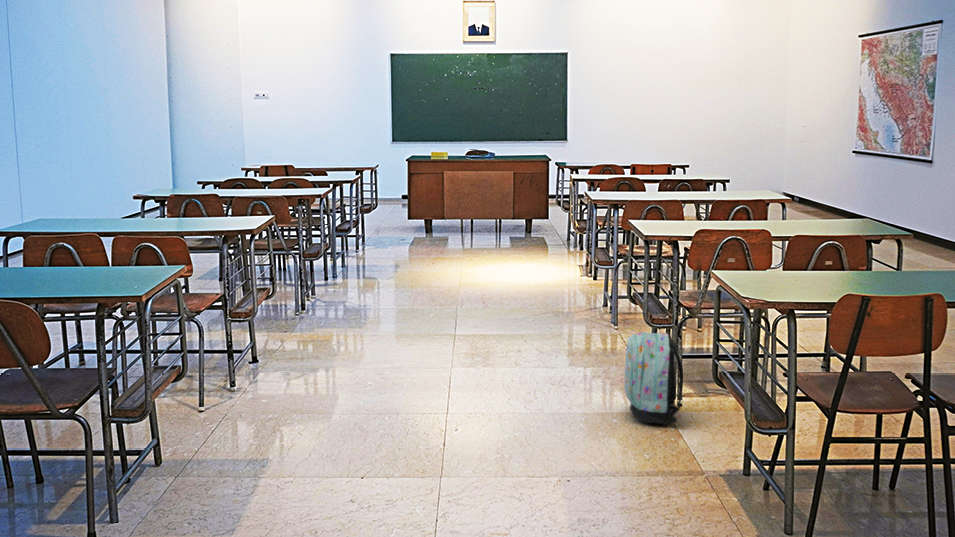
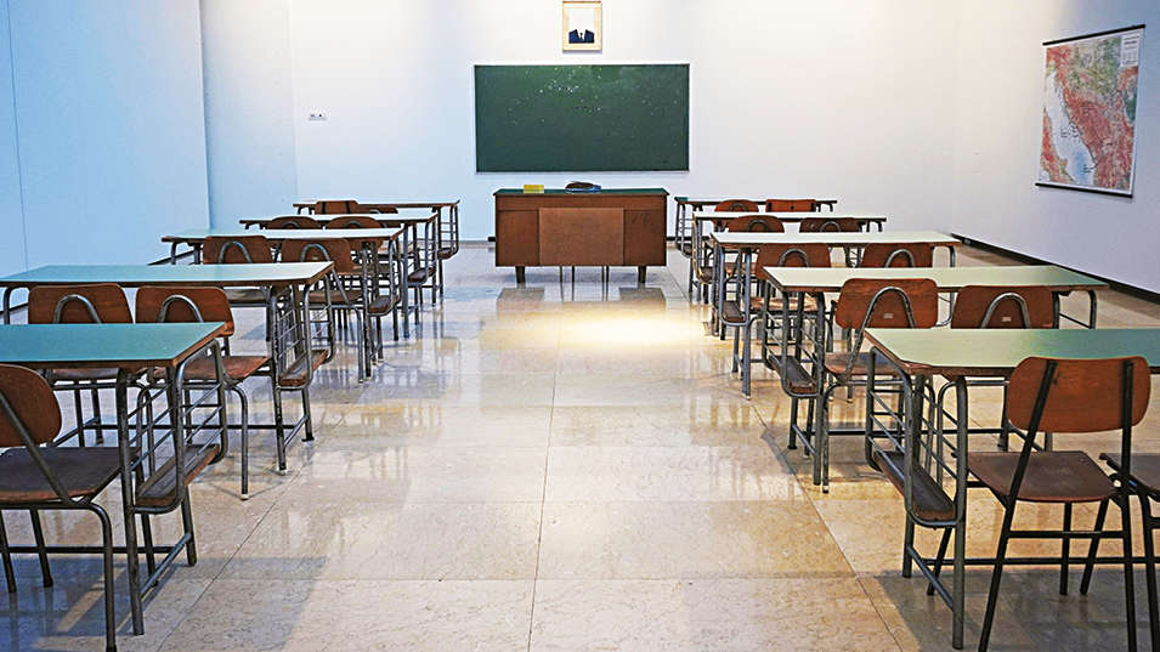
- backpack [623,331,685,426]
